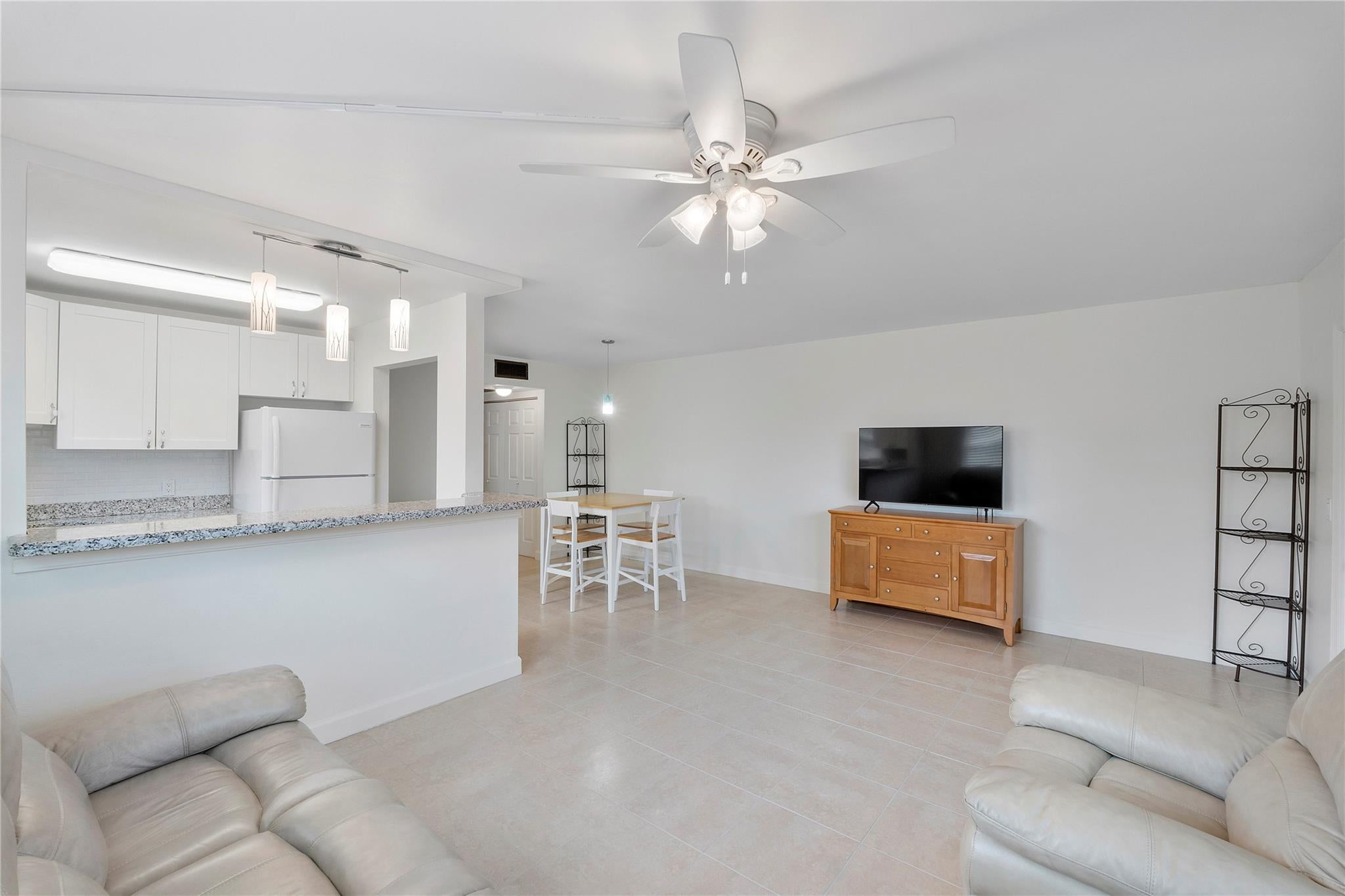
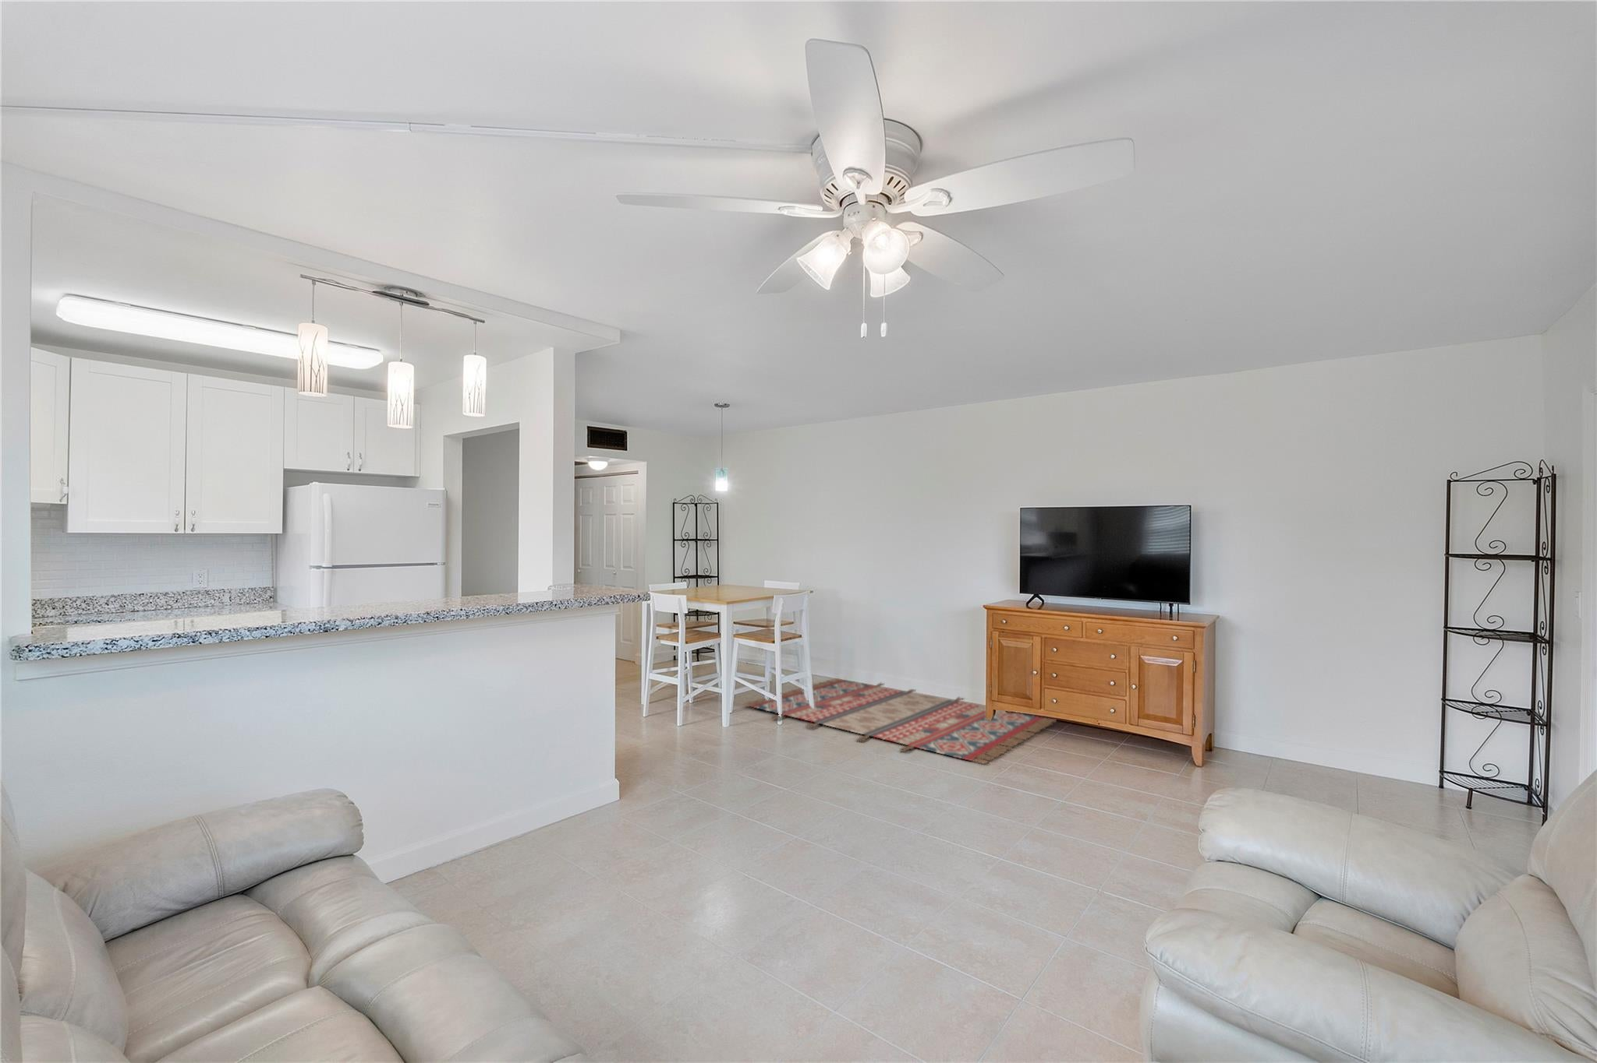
+ rug [741,676,1058,765]
